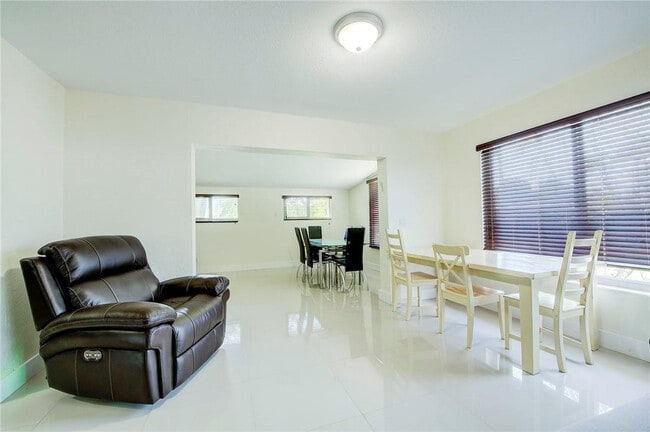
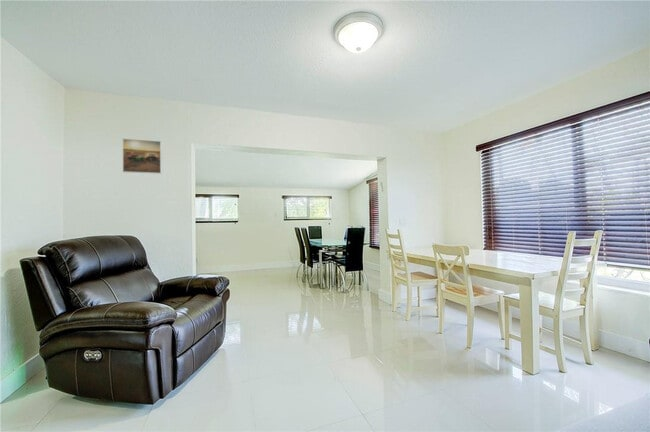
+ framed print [122,138,163,175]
